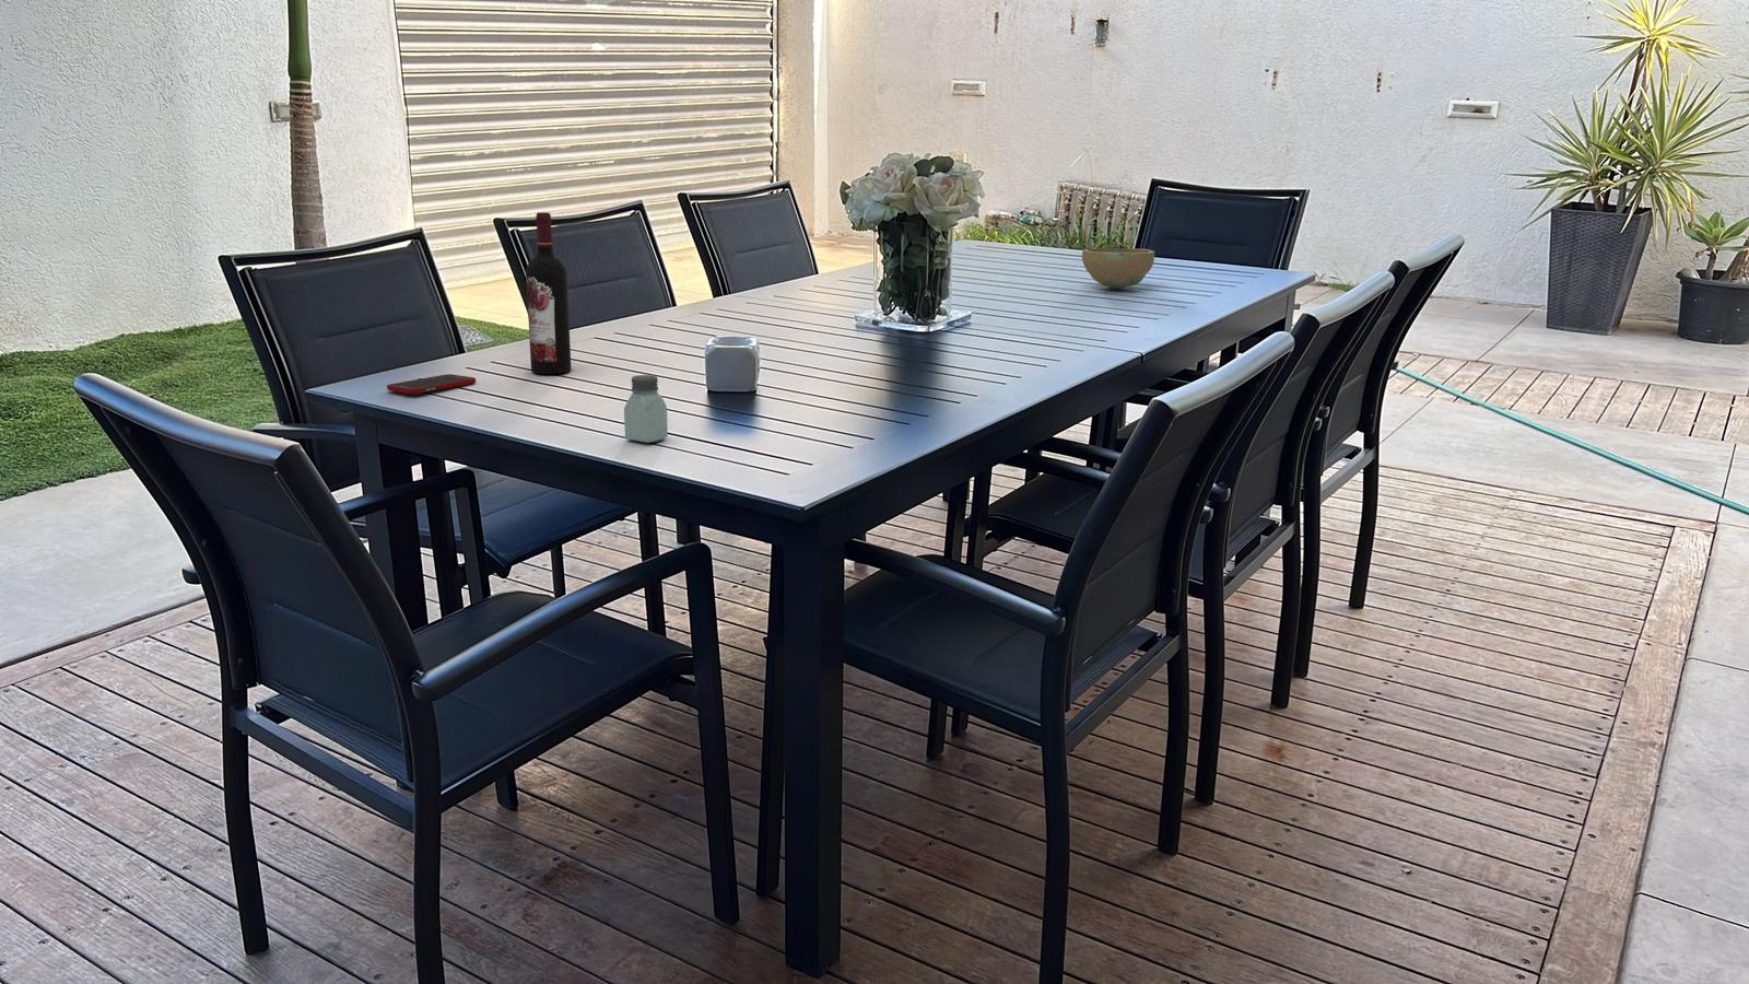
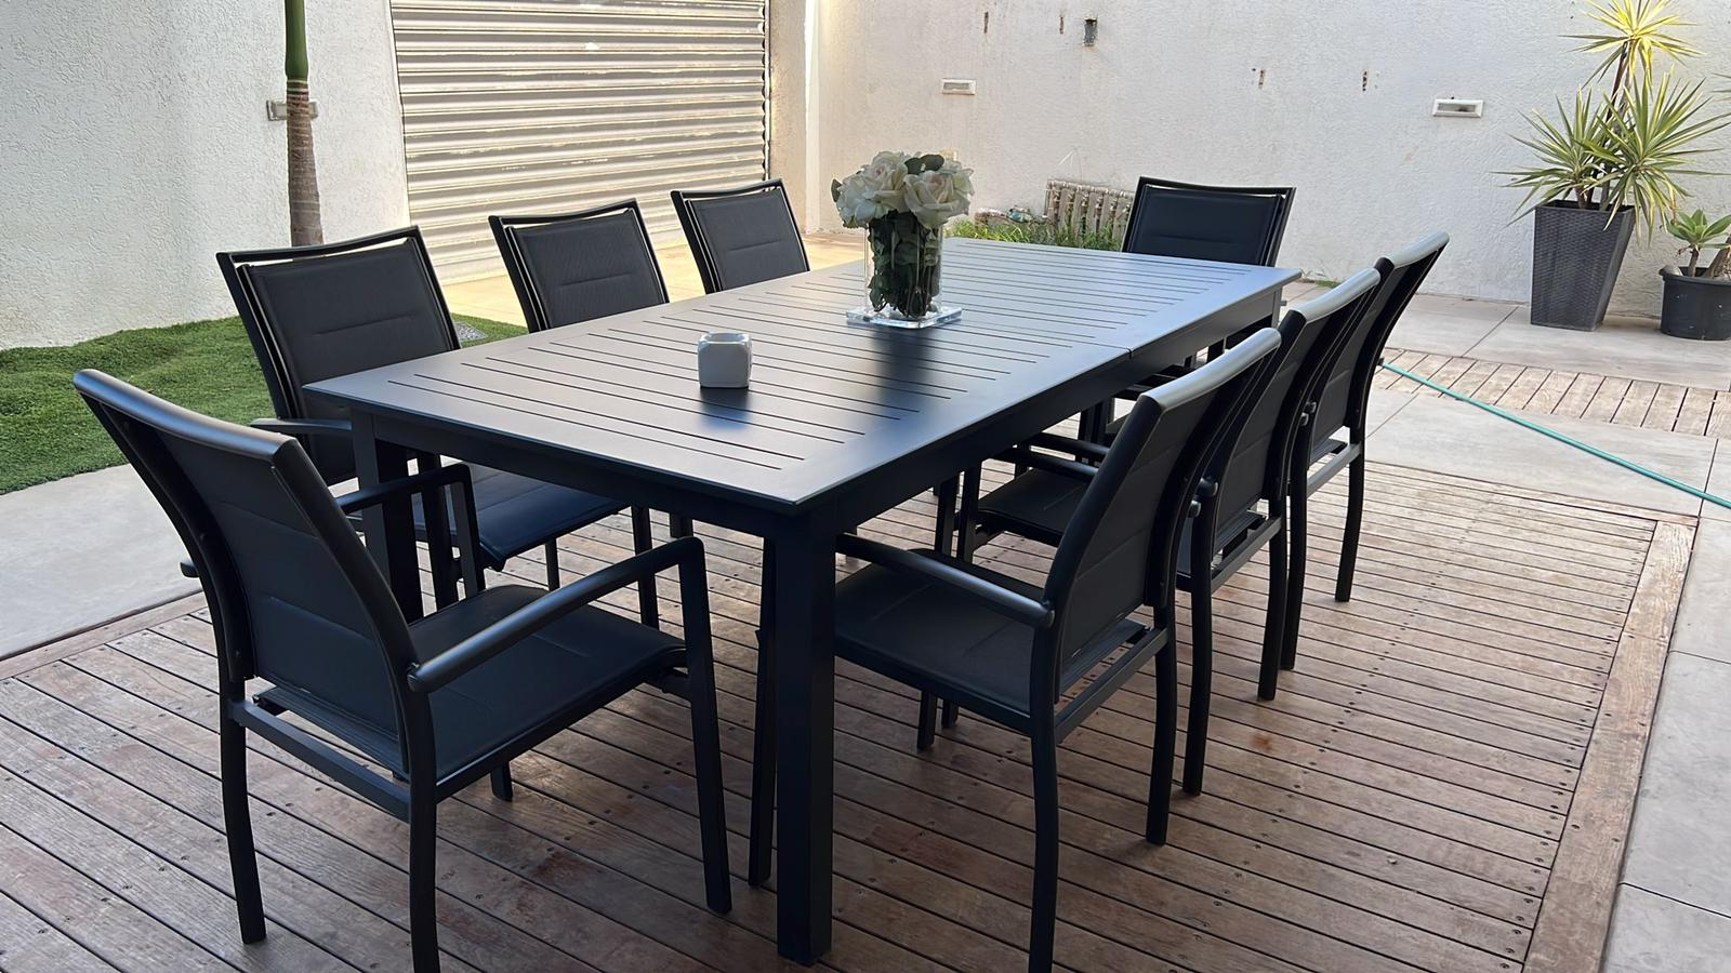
- bowl [1081,248,1156,290]
- wine bottle [525,211,573,375]
- saltshaker [623,374,669,443]
- cell phone [386,372,477,395]
